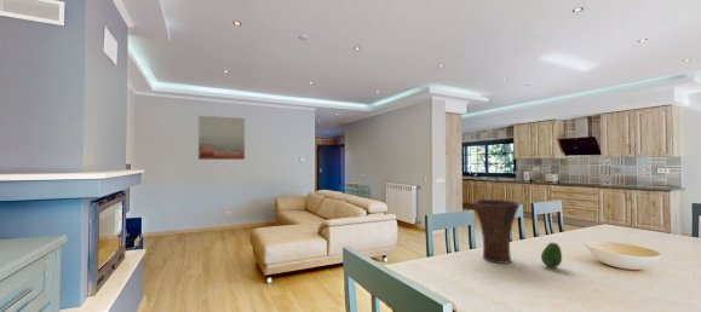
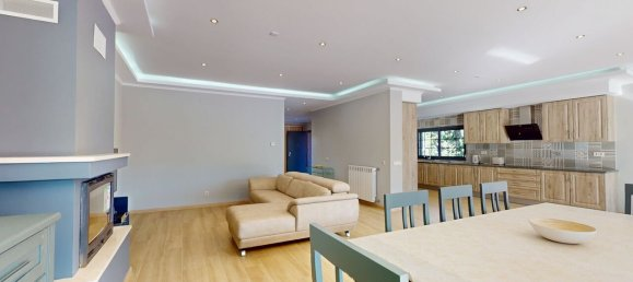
- fruit [540,242,563,270]
- wall art [197,115,246,161]
- vase [471,198,521,265]
